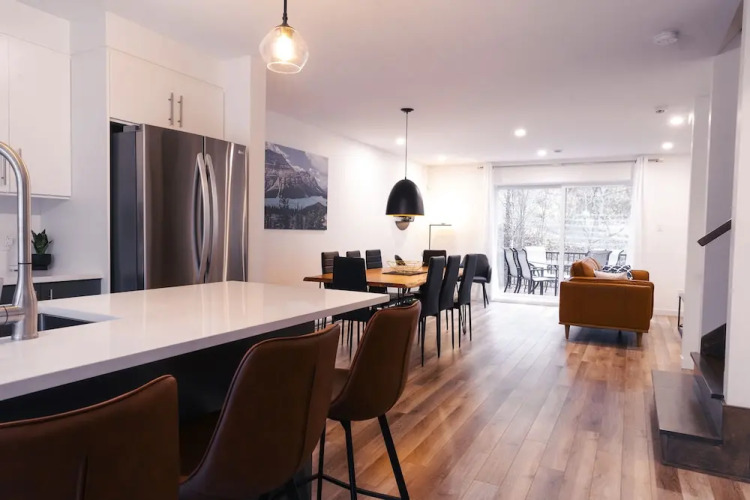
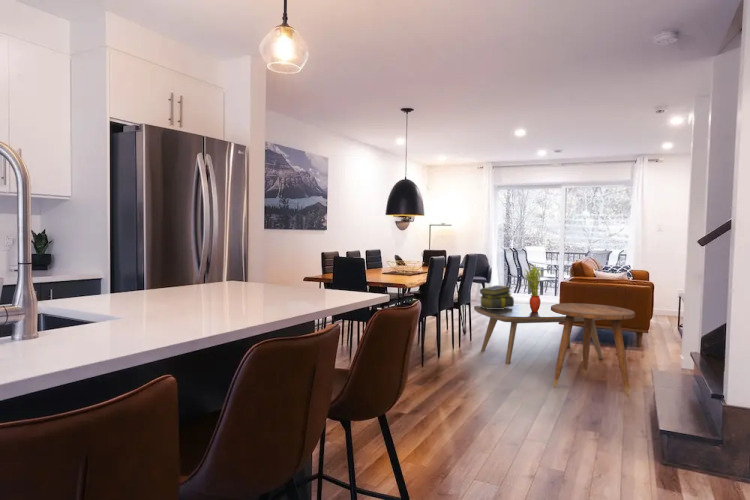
+ potted plant [523,263,544,312]
+ stack of books [479,284,515,309]
+ coffee table [473,303,604,365]
+ side table [550,302,636,397]
